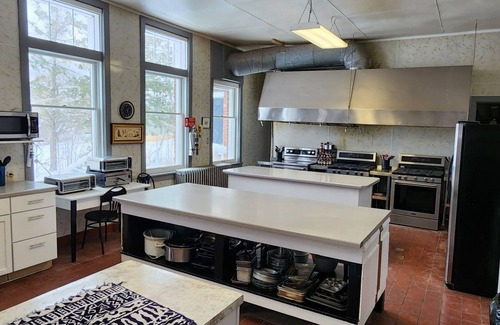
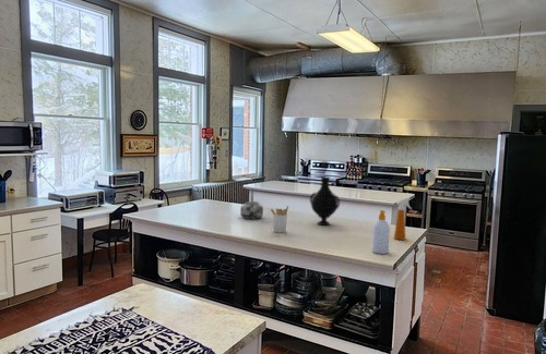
+ spray bottle [393,197,413,241]
+ utensil holder [270,205,289,234]
+ vase [309,176,341,227]
+ soap bottle [371,209,391,255]
+ kettle [239,188,264,220]
